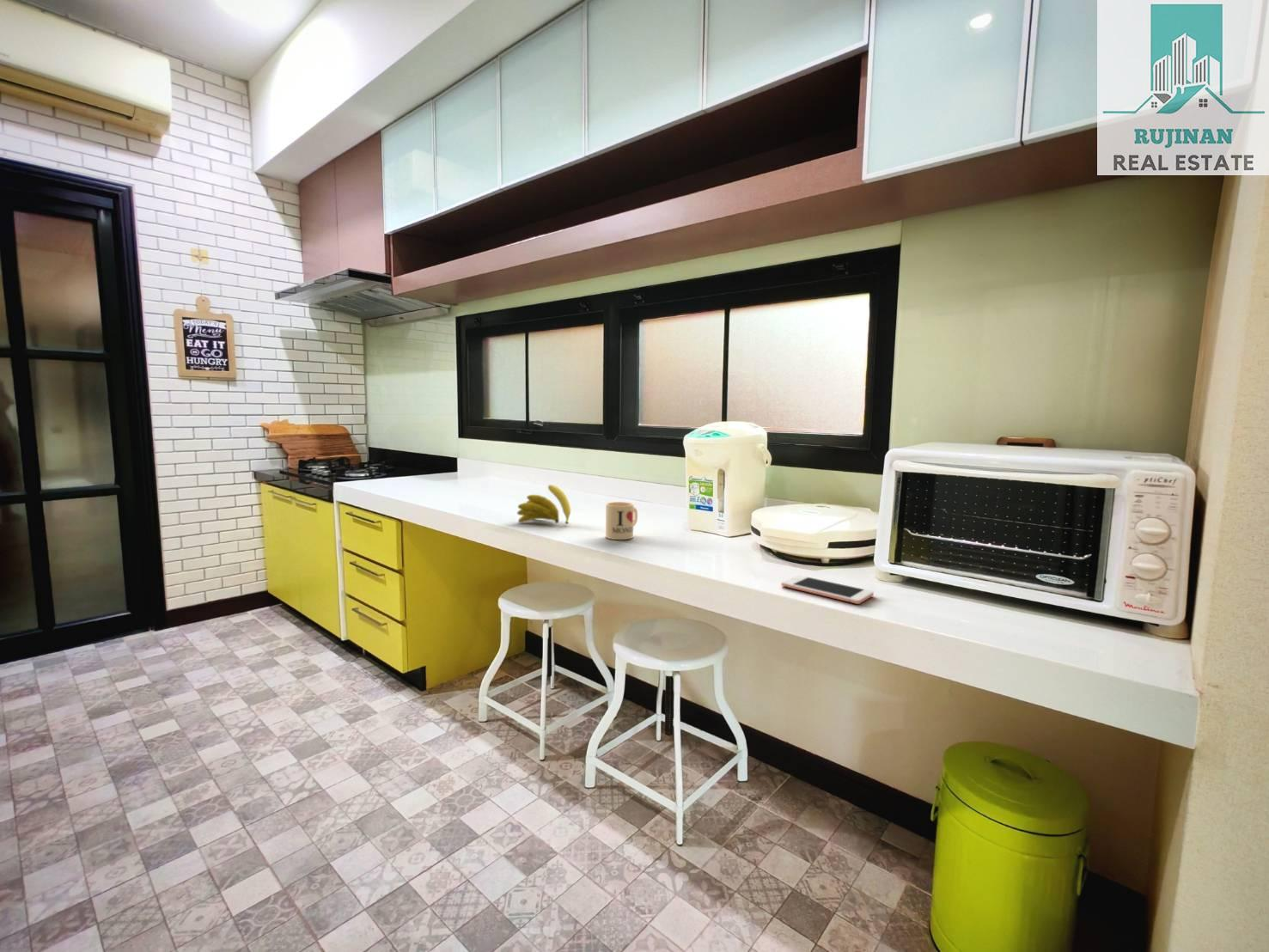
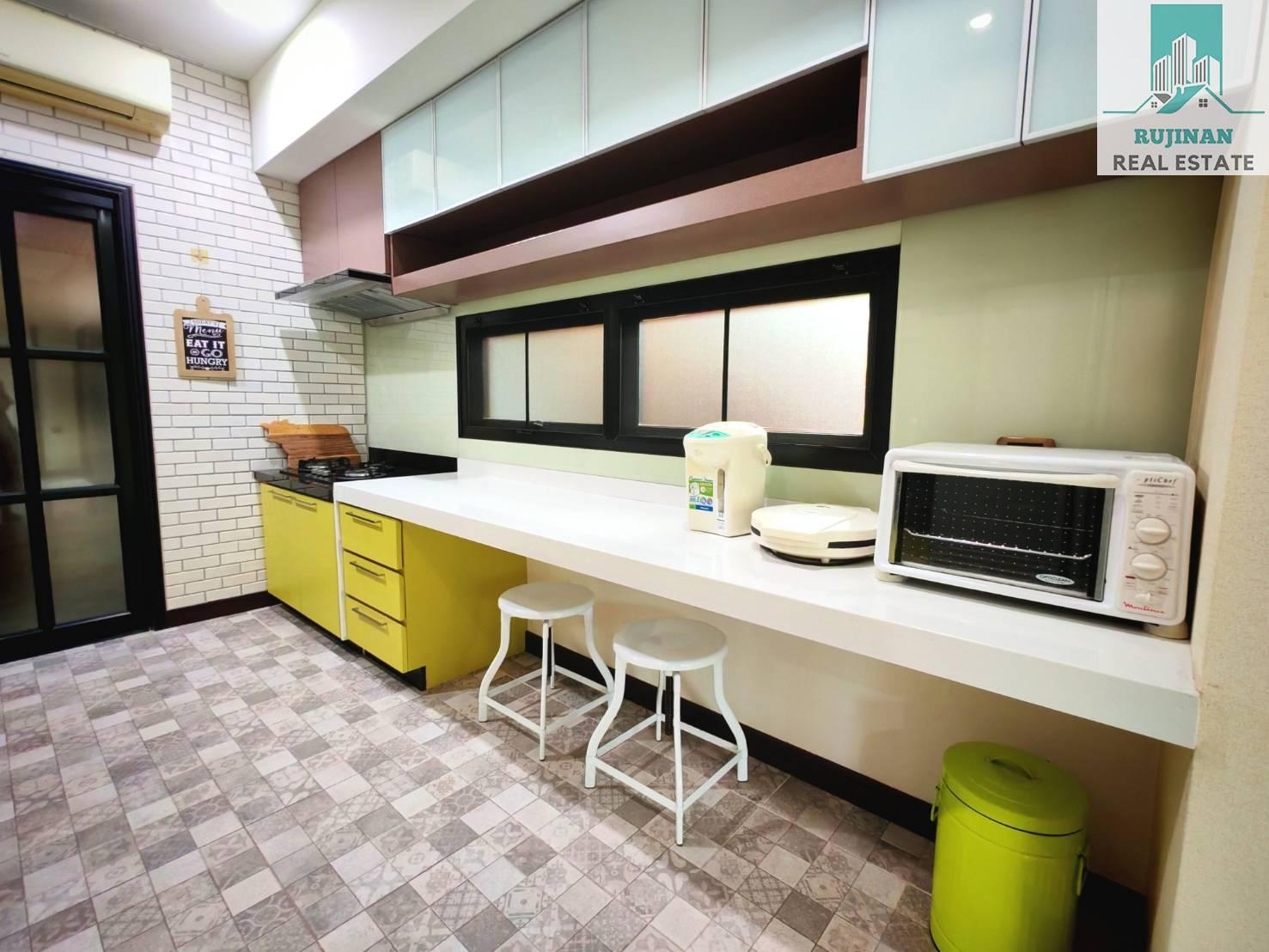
- banana [516,484,571,526]
- mug [605,501,638,540]
- cell phone [780,574,875,605]
